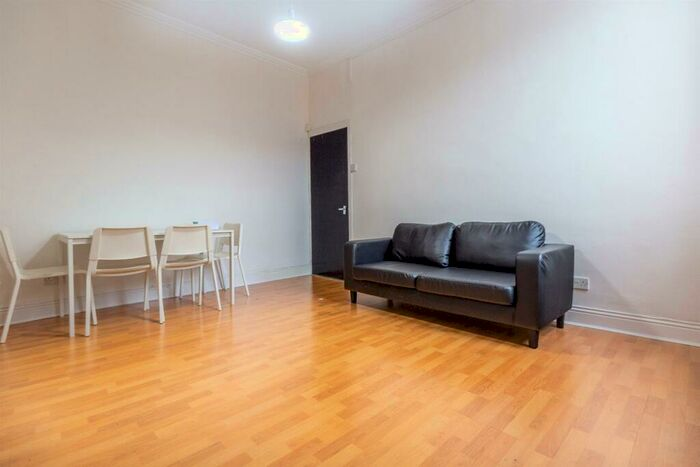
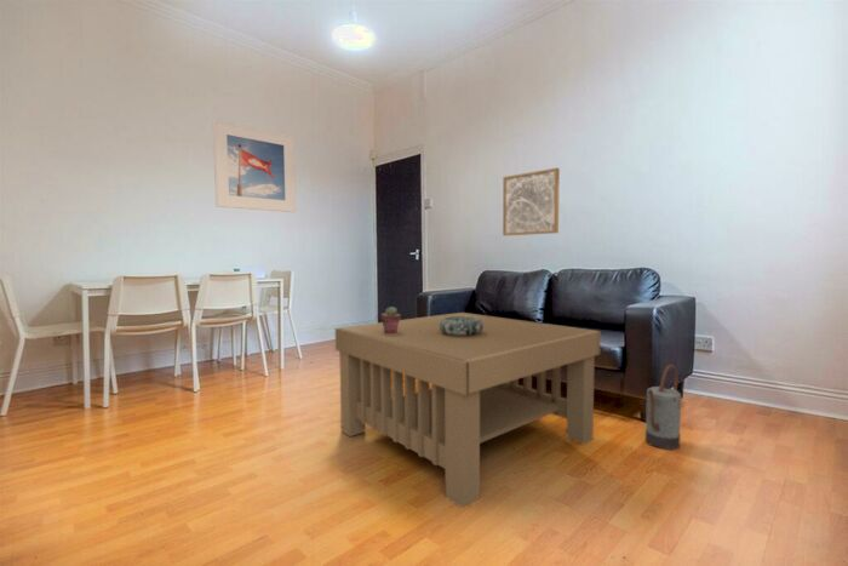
+ decorative bowl [440,316,483,336]
+ coffee table [334,311,602,509]
+ wall art [502,166,561,236]
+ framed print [212,118,297,213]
+ potted succulent [380,305,402,333]
+ watering can [644,364,682,451]
